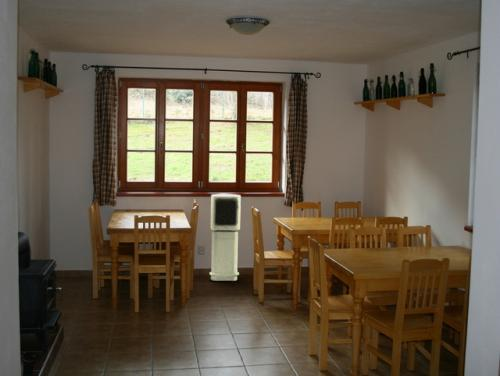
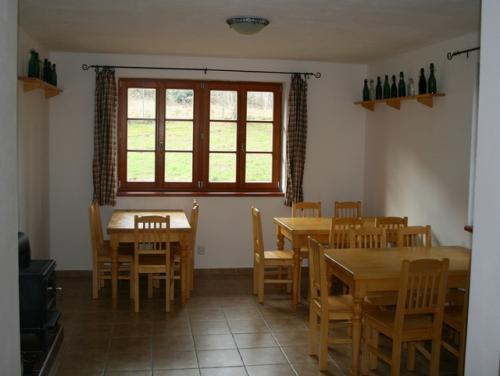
- air purifier [209,192,242,282]
